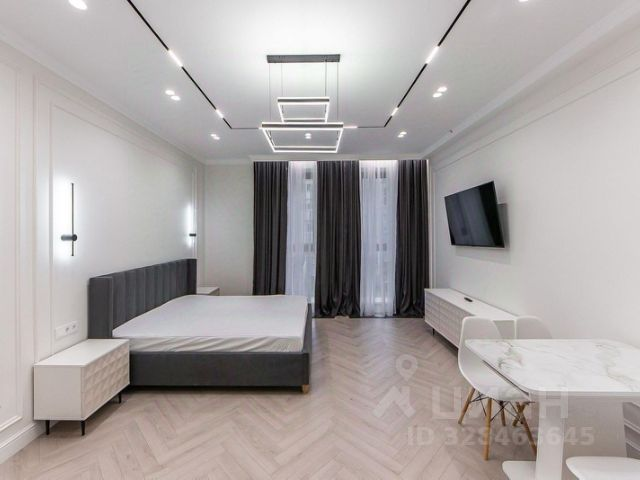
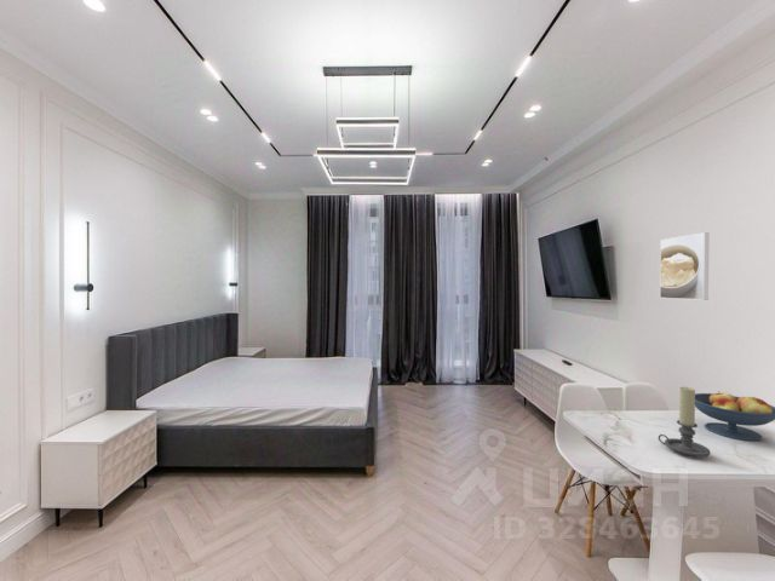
+ candle holder [658,386,712,458]
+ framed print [659,231,711,301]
+ fruit bowl [695,390,775,442]
